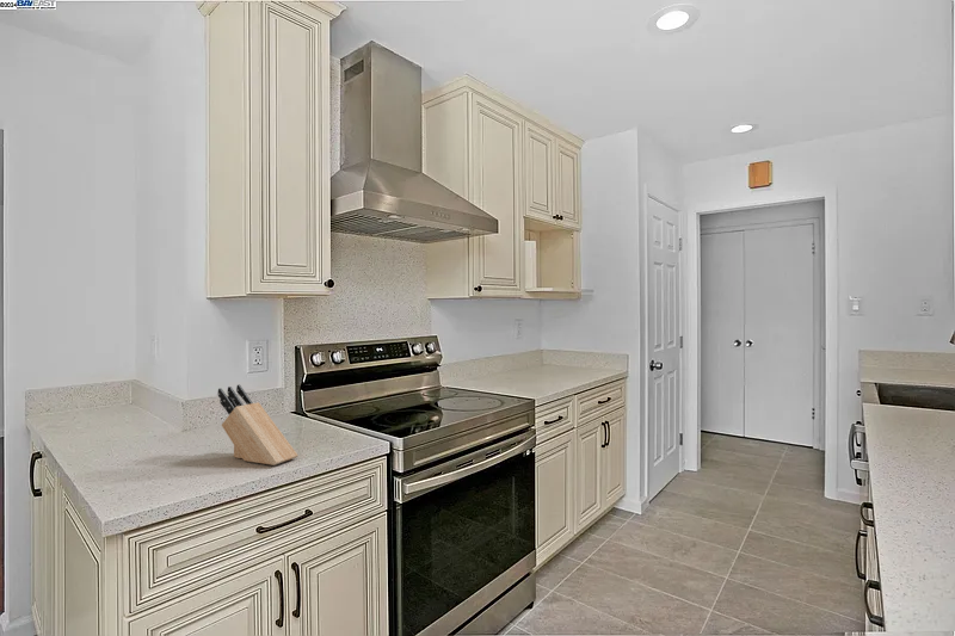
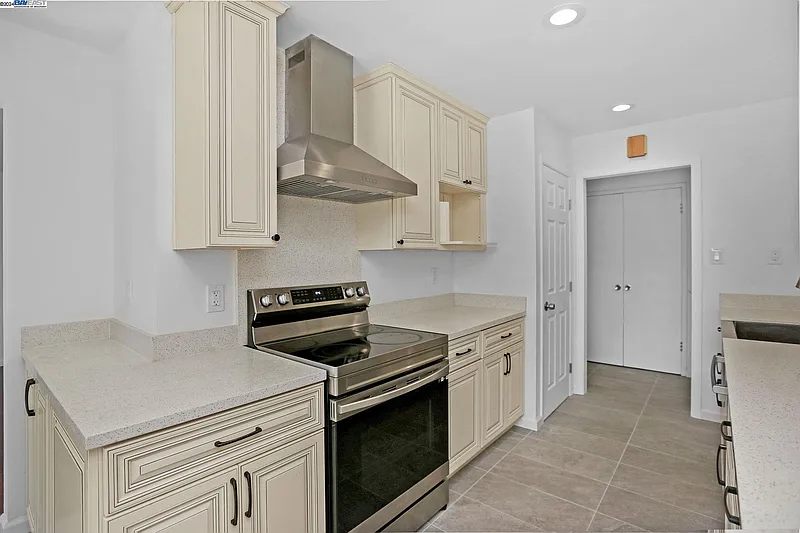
- knife block [217,383,300,467]
